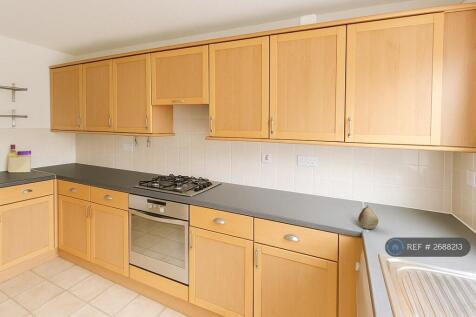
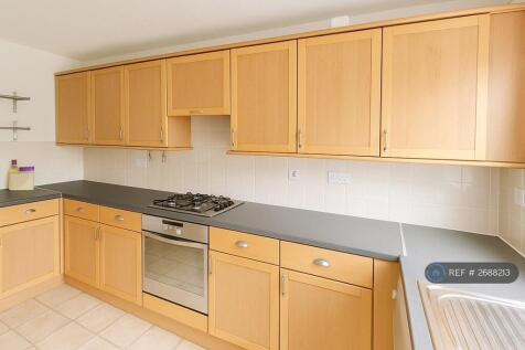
- fruit [357,205,379,230]
